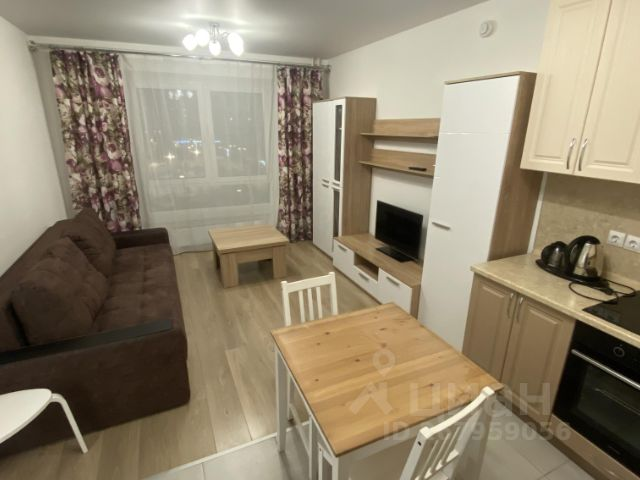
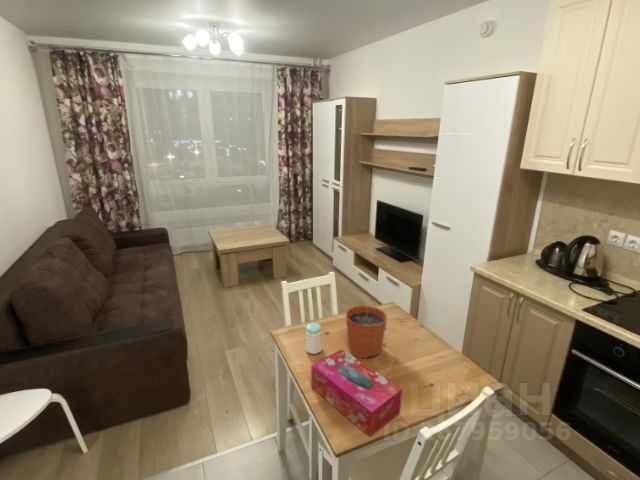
+ tissue box [310,348,403,438]
+ plant pot [345,294,388,360]
+ salt shaker [304,322,323,355]
